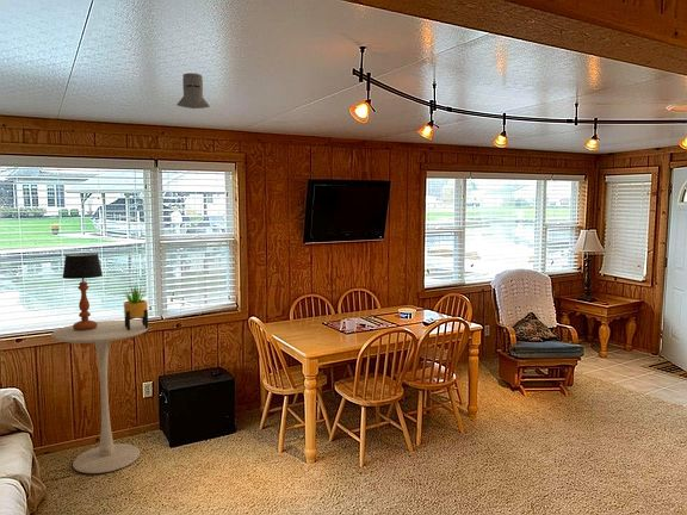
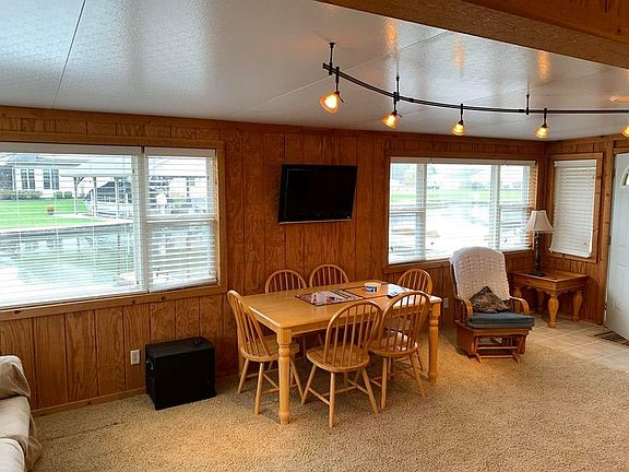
- table lamp [61,253,104,330]
- knight helmet [175,72,211,110]
- pedestal table [50,319,150,474]
- potted plant [123,284,149,330]
